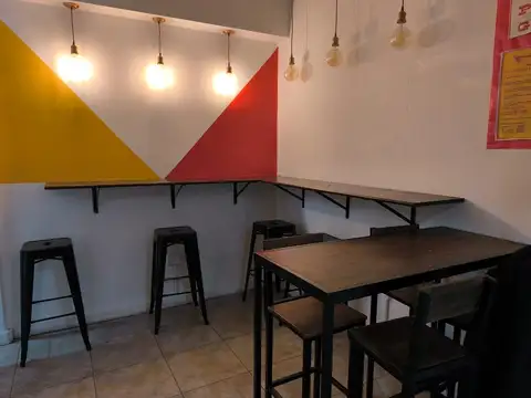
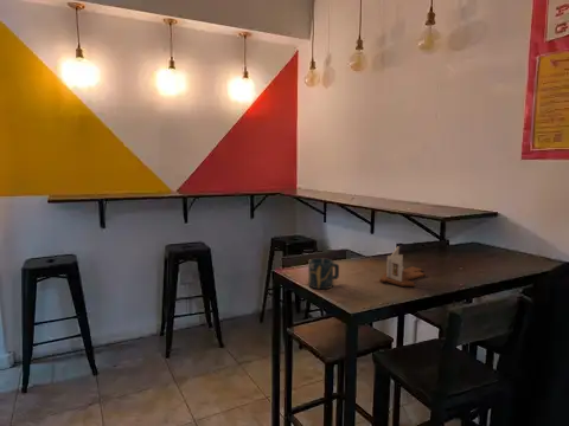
+ cup [307,257,340,290]
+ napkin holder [378,245,426,288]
